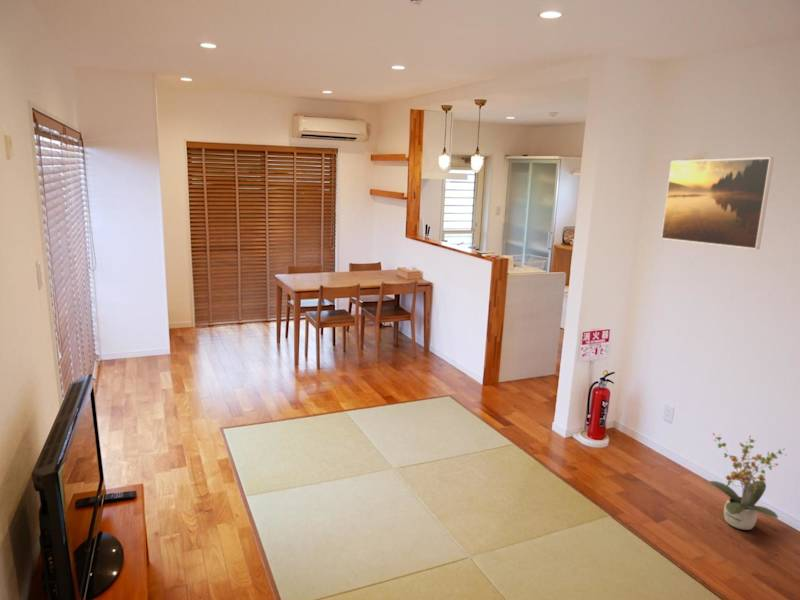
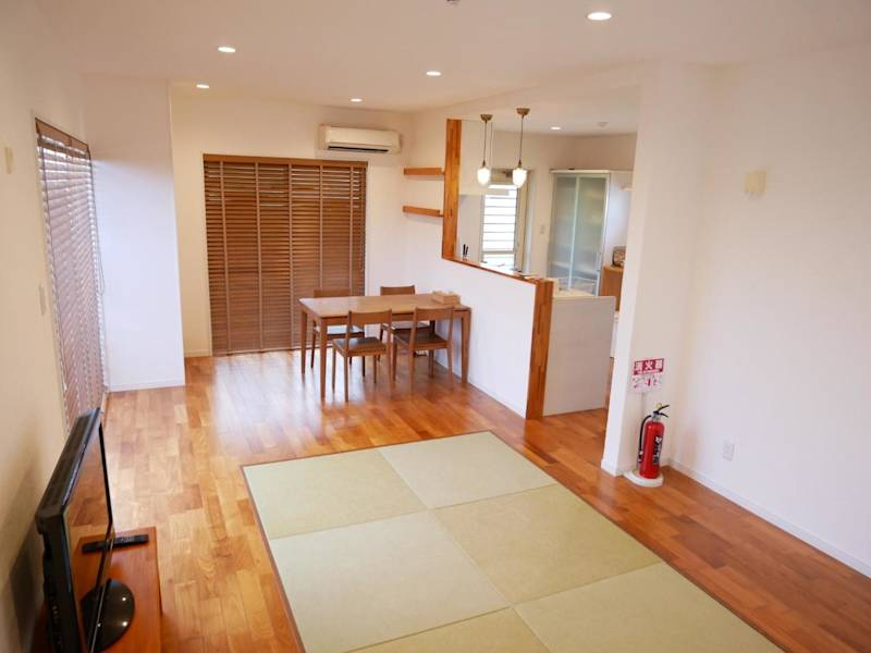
- potted plant [708,432,788,531]
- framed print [660,156,775,250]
